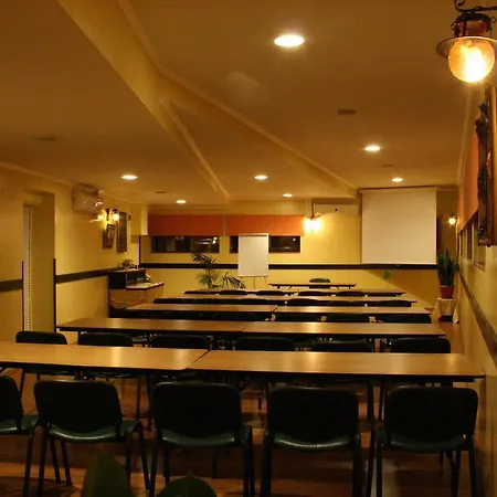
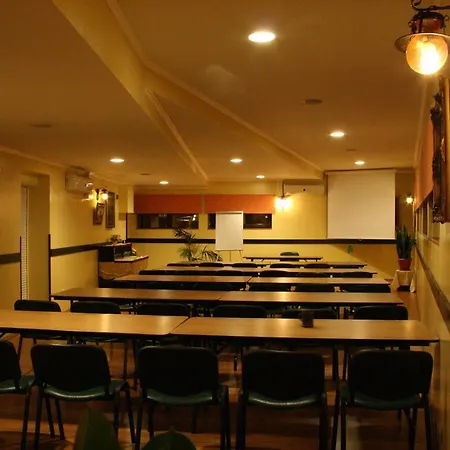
+ mug [297,310,315,328]
